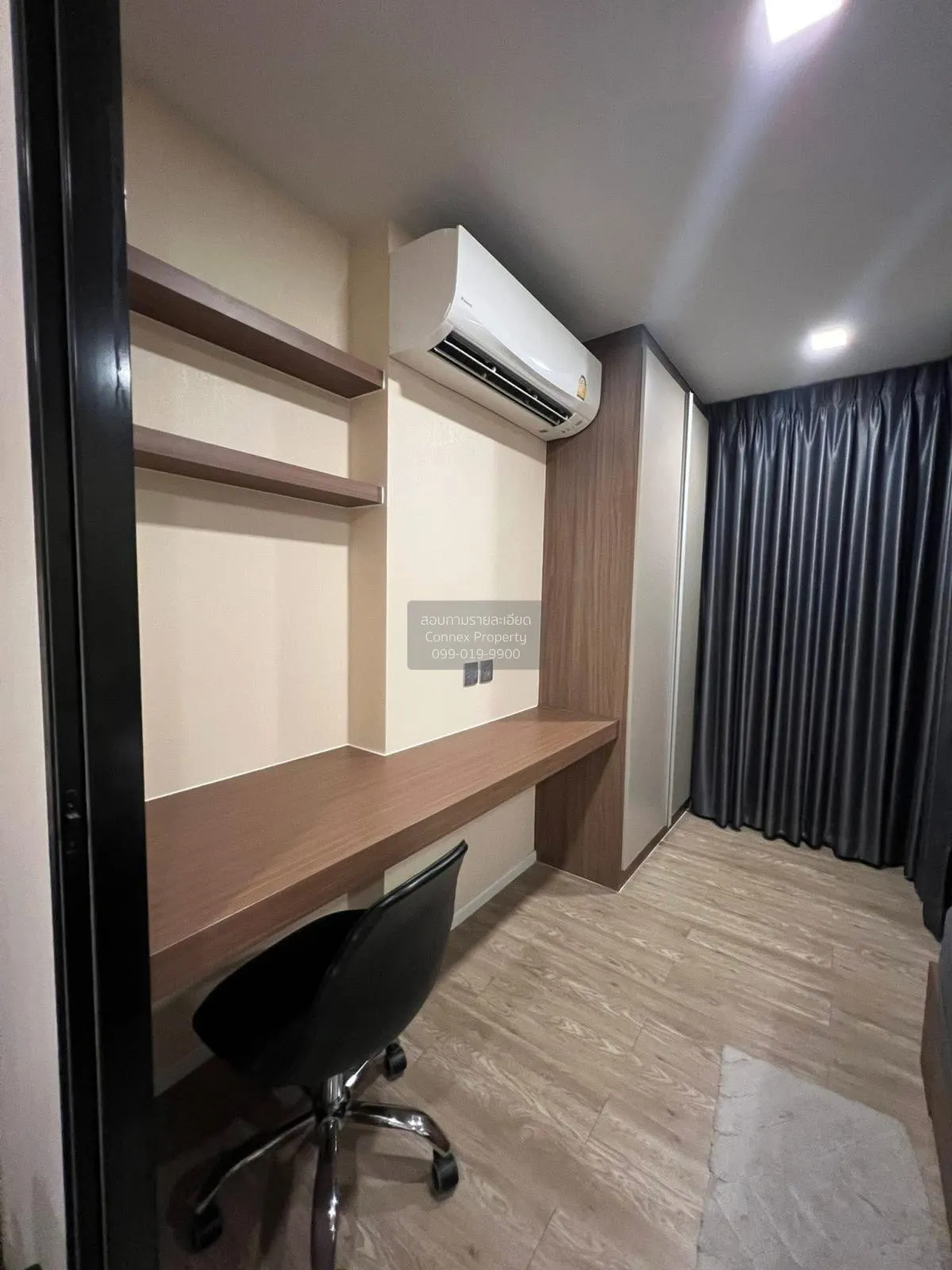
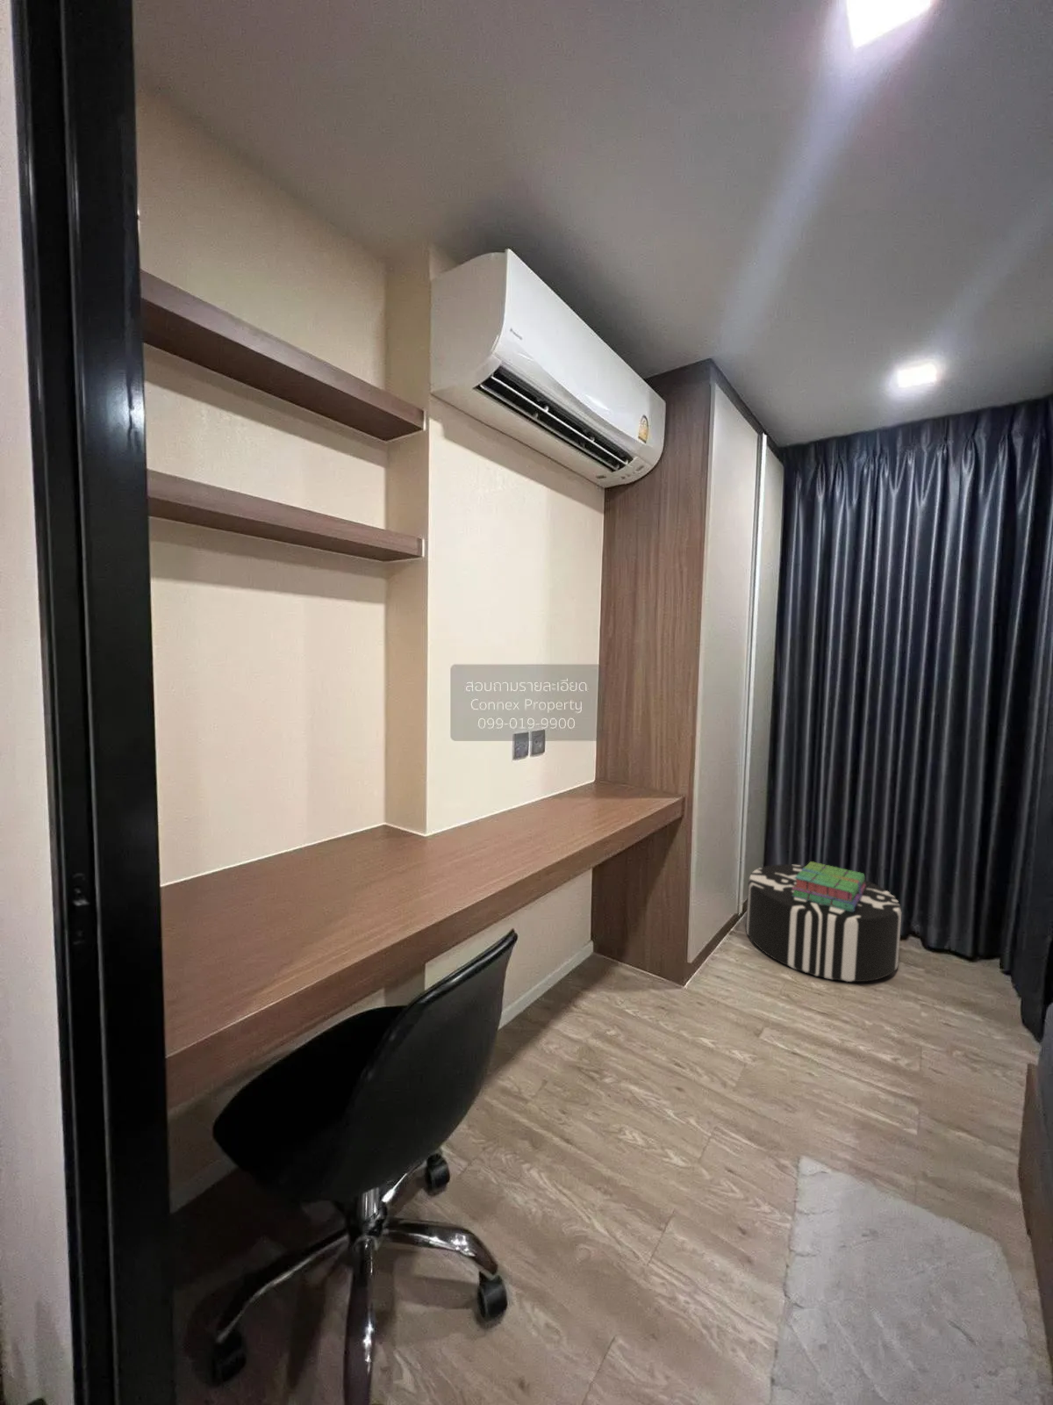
+ stack of books [792,861,866,912]
+ pouf [746,864,903,982]
